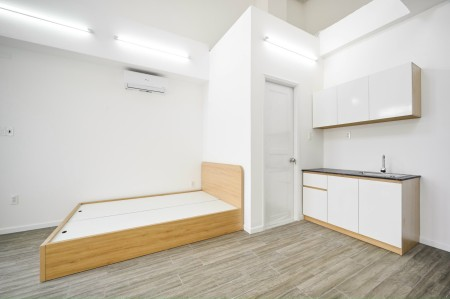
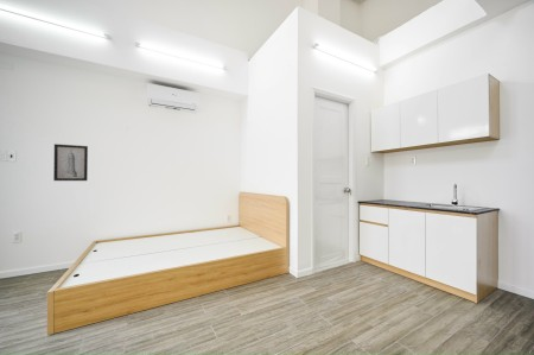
+ wall art [52,142,89,182]
